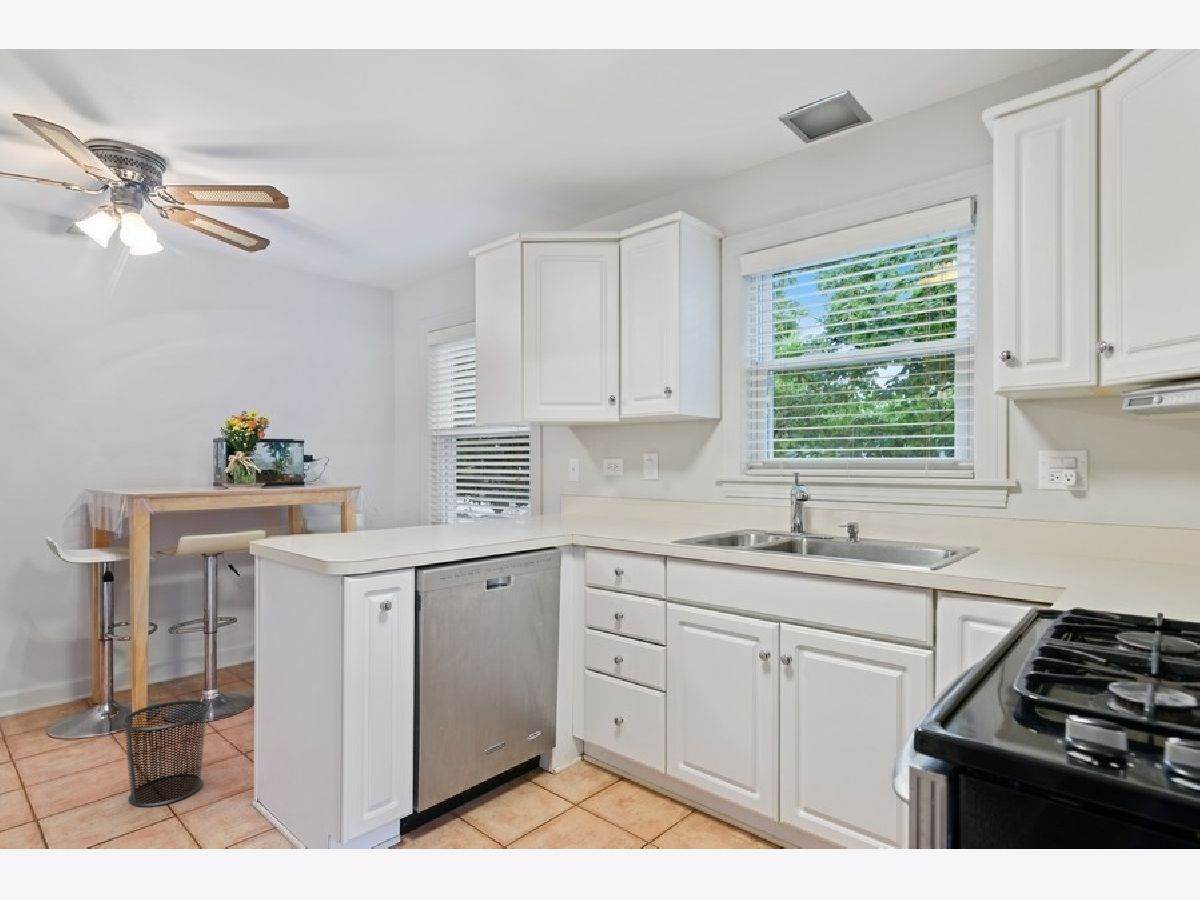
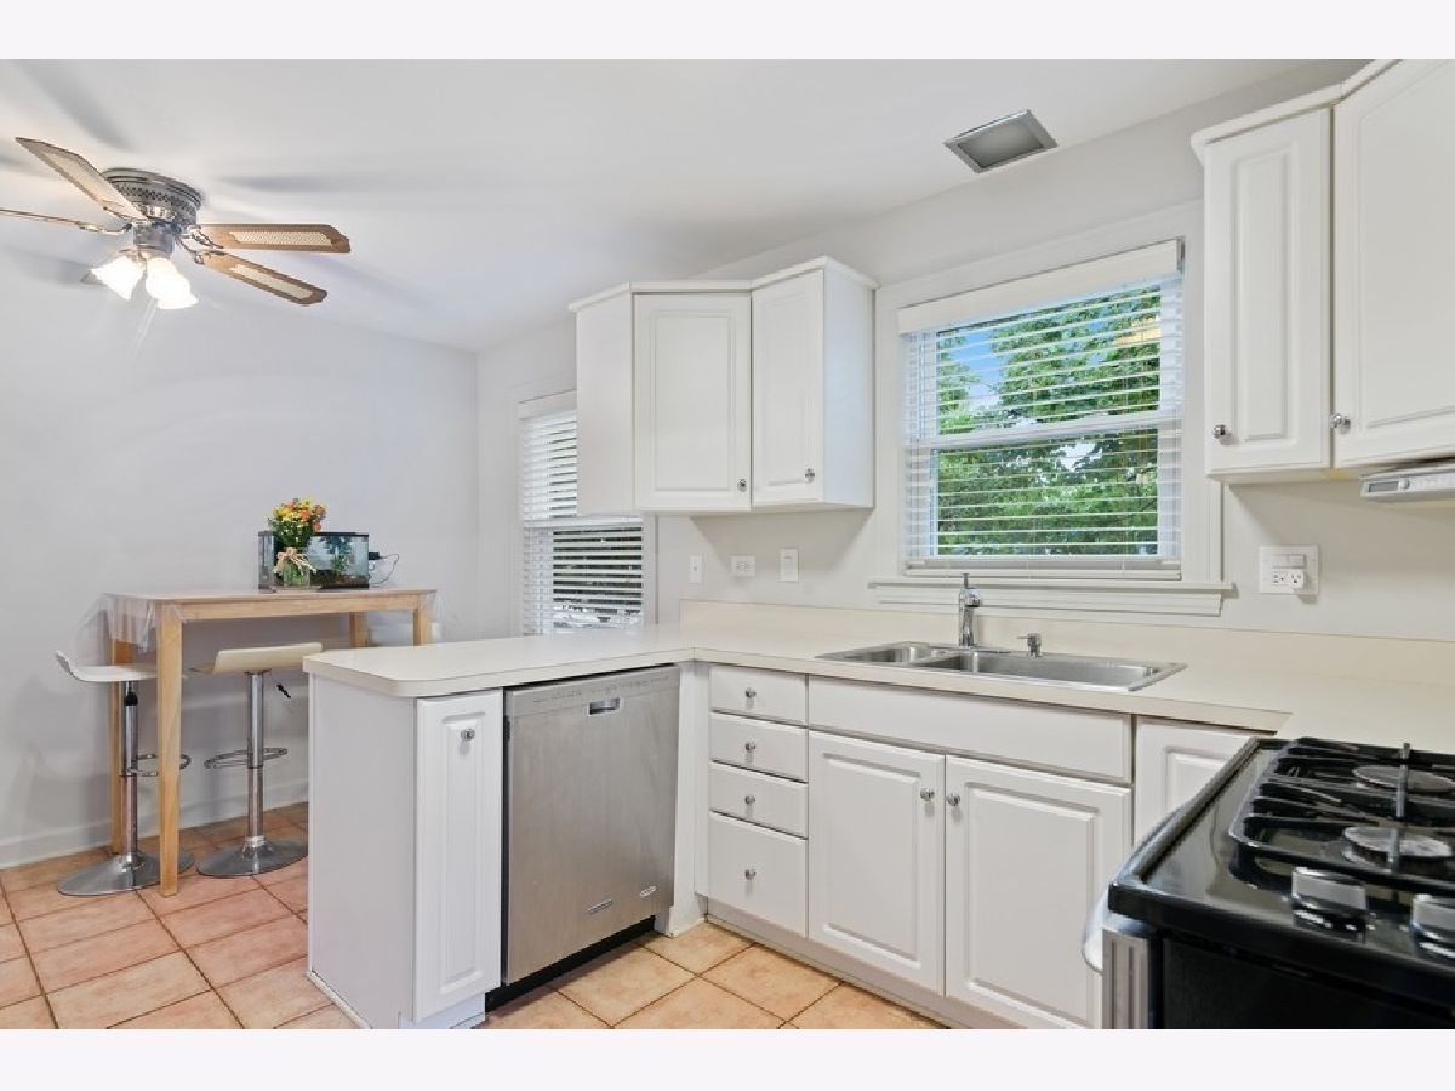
- waste bin [121,699,210,808]
